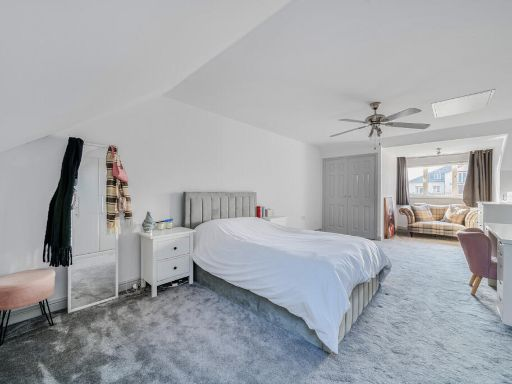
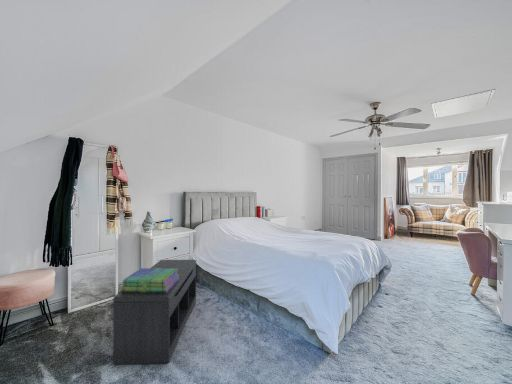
+ bench [112,259,197,365]
+ stack of books [120,267,179,293]
